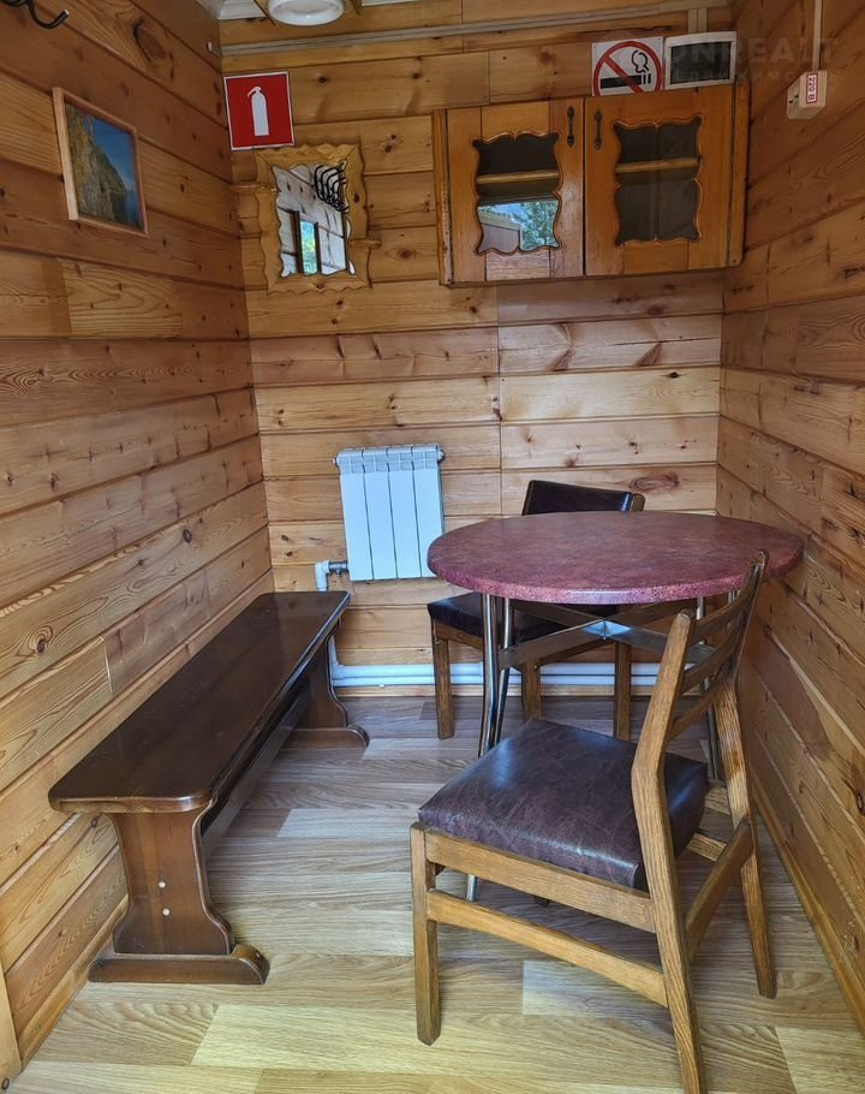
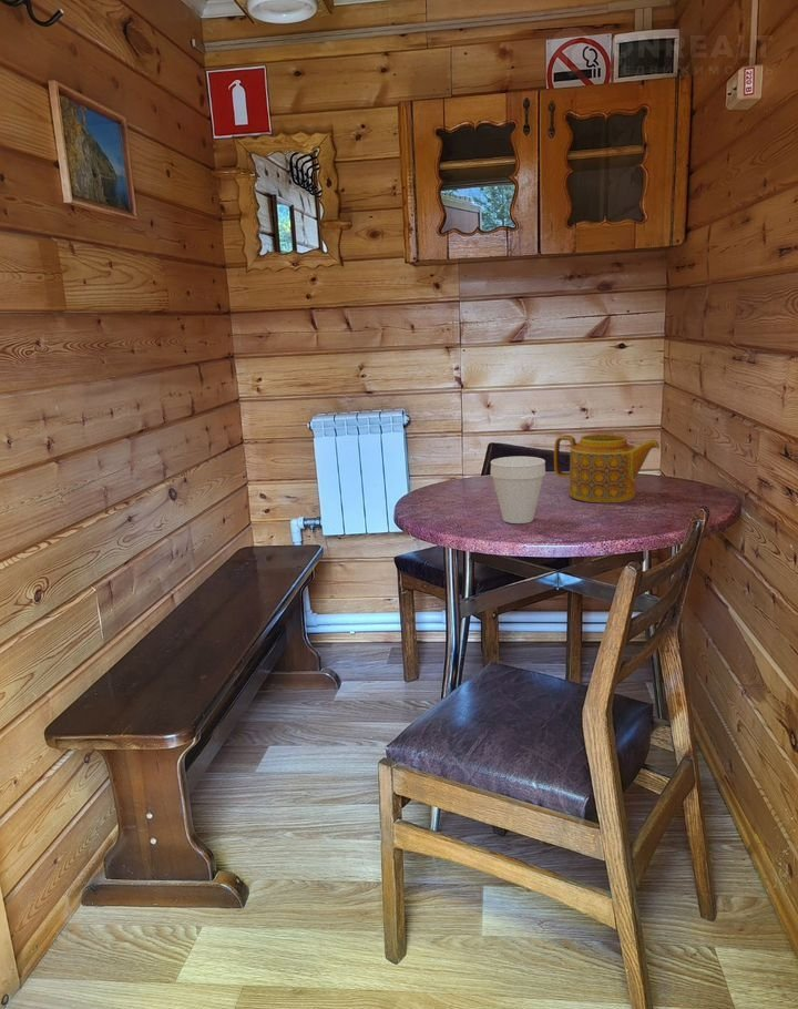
+ teapot [553,434,661,503]
+ cup [490,456,546,524]
